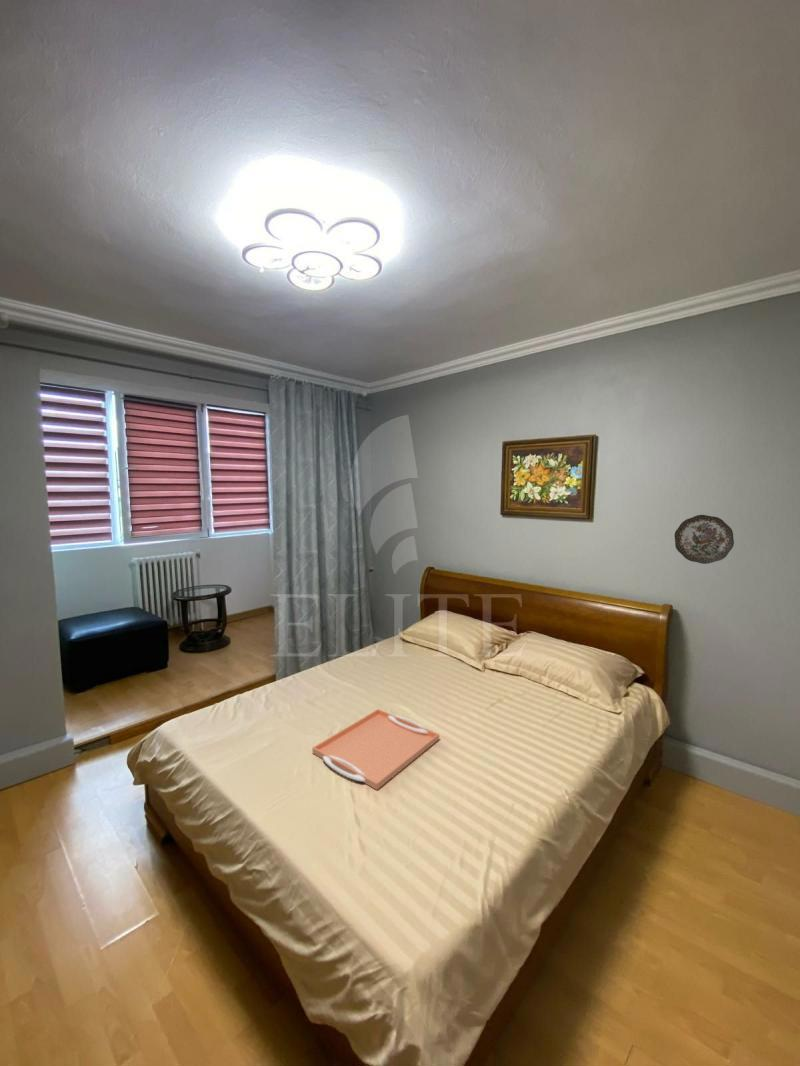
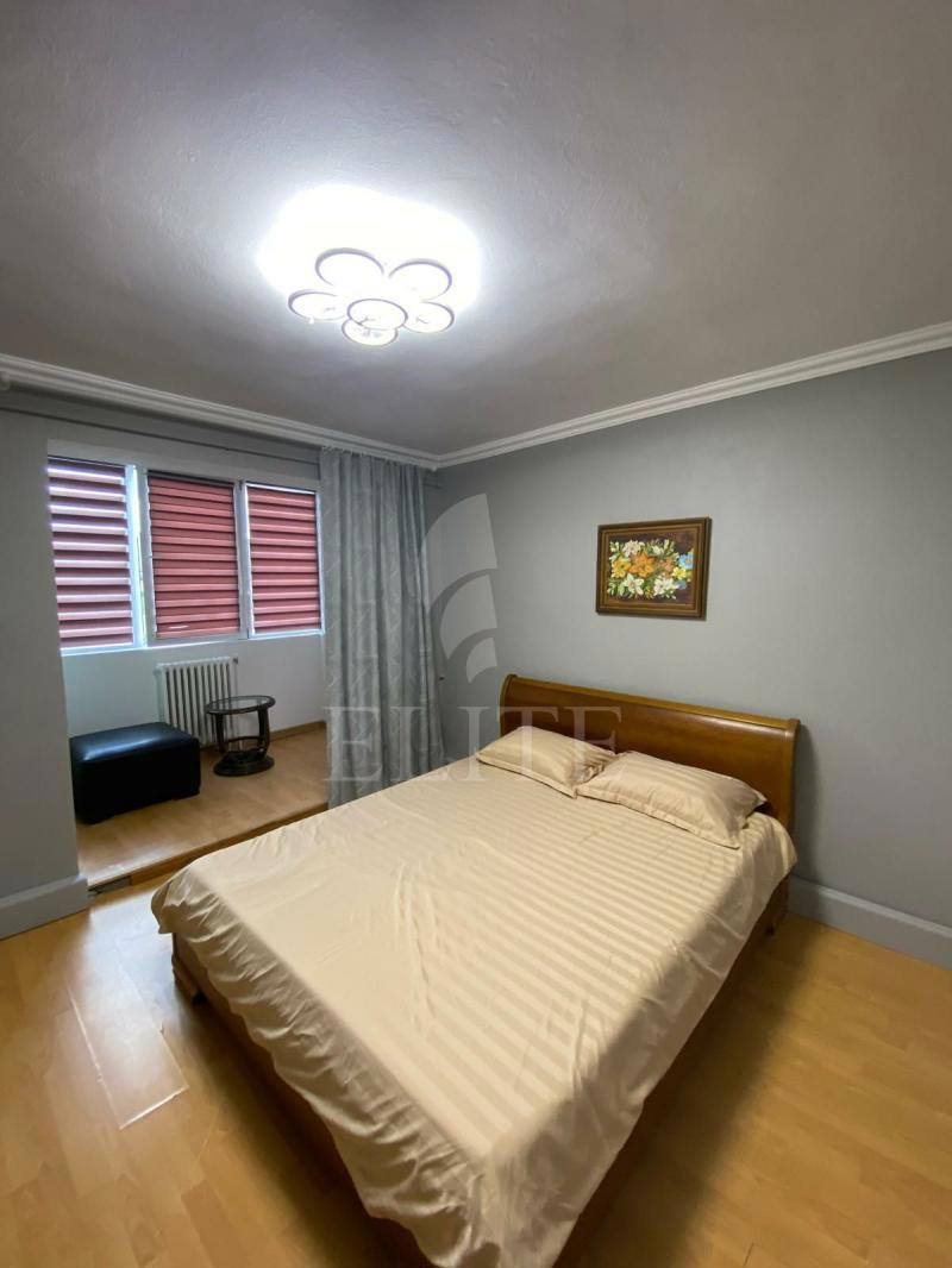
- decorative plate [673,514,735,565]
- serving tray [311,708,440,791]
